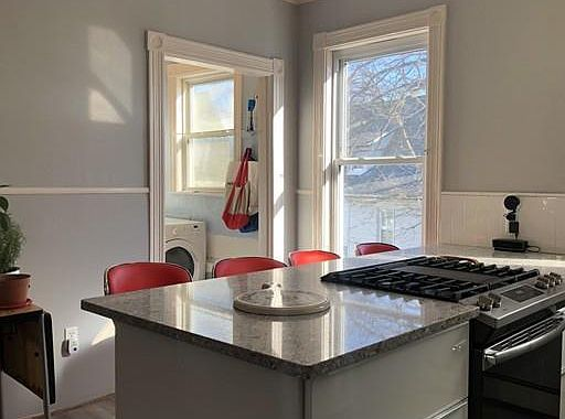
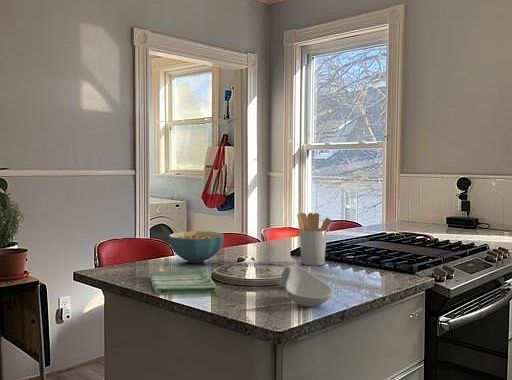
+ dish towel [149,268,218,296]
+ utensil holder [296,212,333,267]
+ cereal bowl [168,230,225,264]
+ spoon rest [278,265,334,308]
